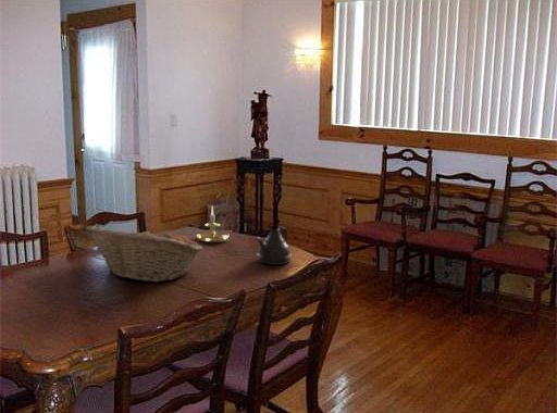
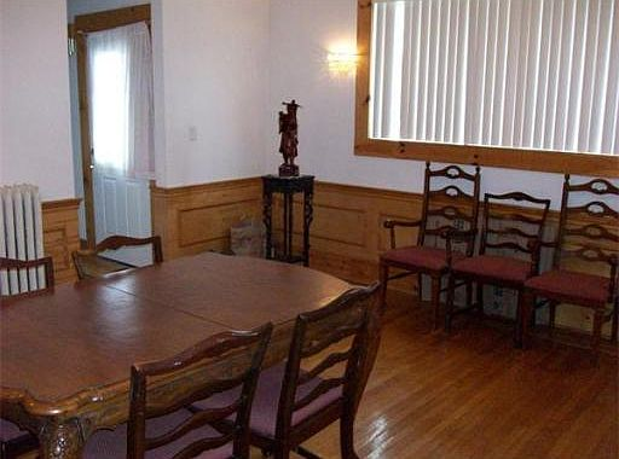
- teapot [255,226,293,266]
- fruit basket [85,225,203,283]
- candle holder [196,205,231,243]
